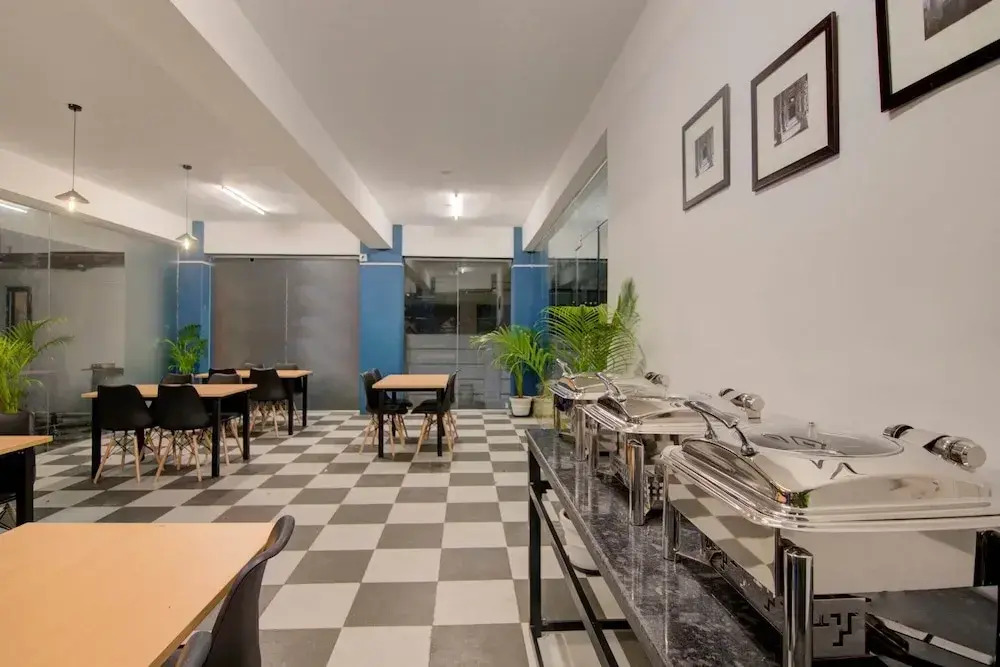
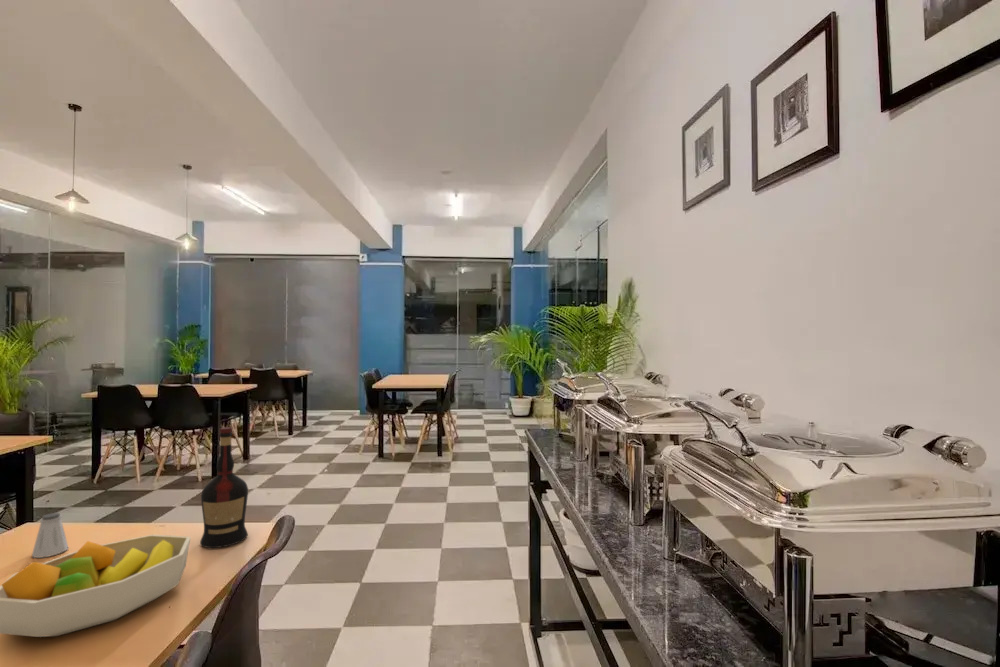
+ saltshaker [31,512,69,559]
+ liquor [199,426,249,549]
+ fruit bowl [0,534,192,638]
